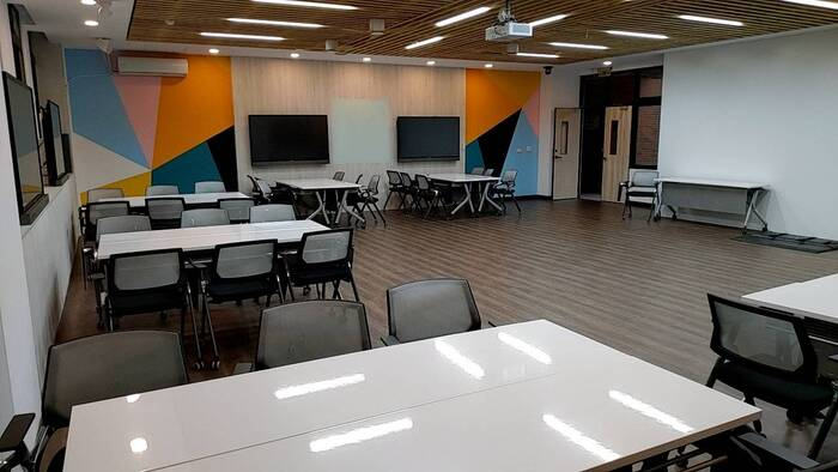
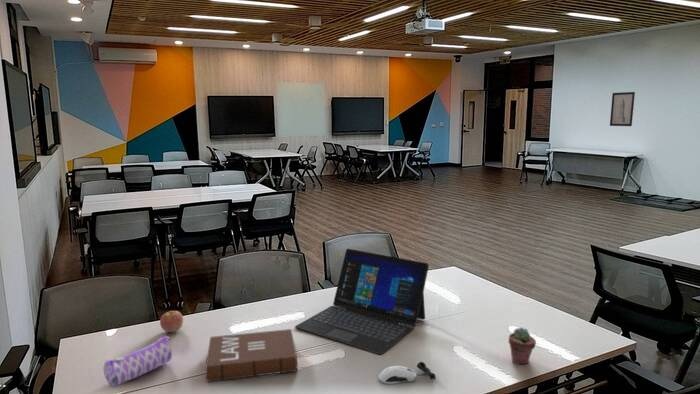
+ potted succulent [508,326,537,365]
+ wall art [609,91,636,127]
+ book [205,328,298,383]
+ pencil case [103,335,173,388]
+ computer mouse [377,361,437,385]
+ apple [159,310,184,333]
+ laptop [294,248,430,356]
